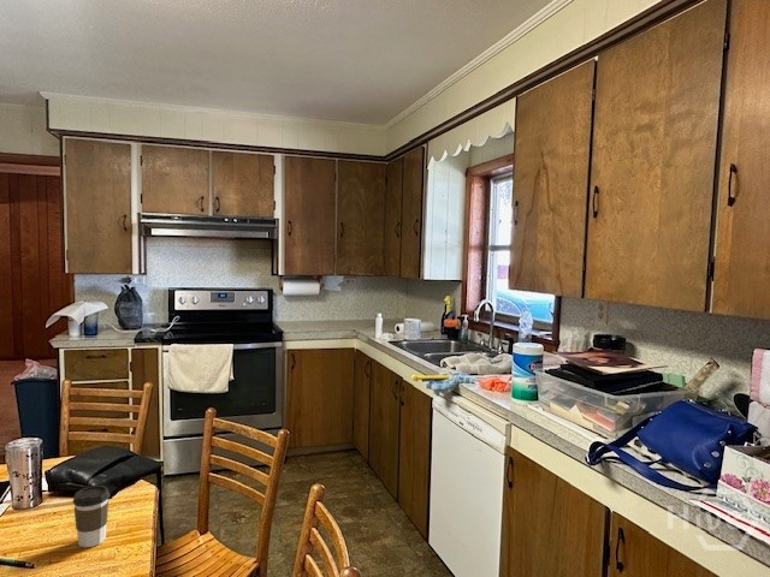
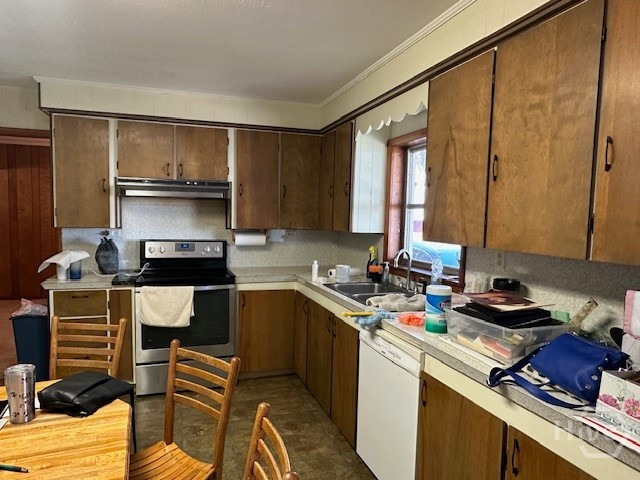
- coffee cup [72,484,111,548]
